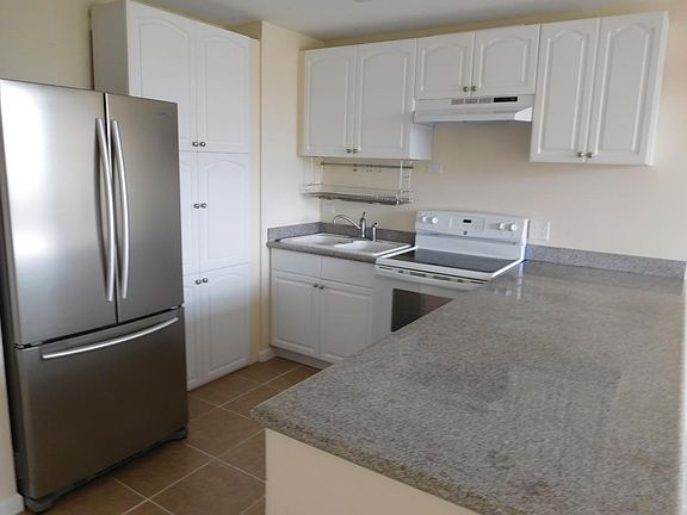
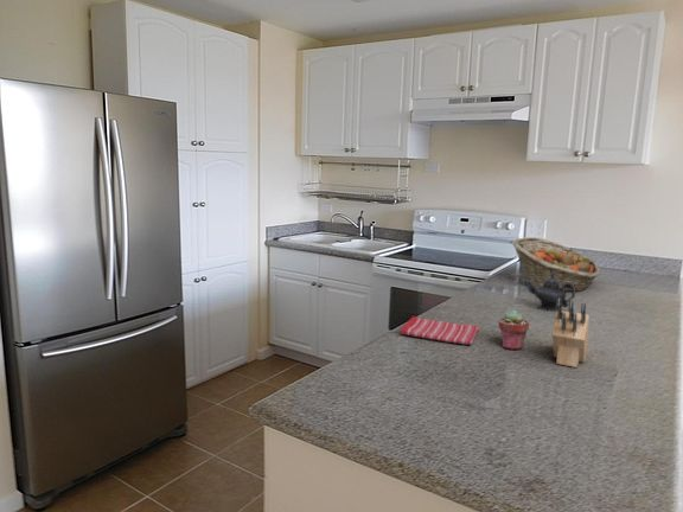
+ teapot [523,271,576,313]
+ fruit basket [511,237,601,293]
+ potted succulent [497,309,530,351]
+ knife block [551,299,591,369]
+ dish towel [398,315,480,346]
